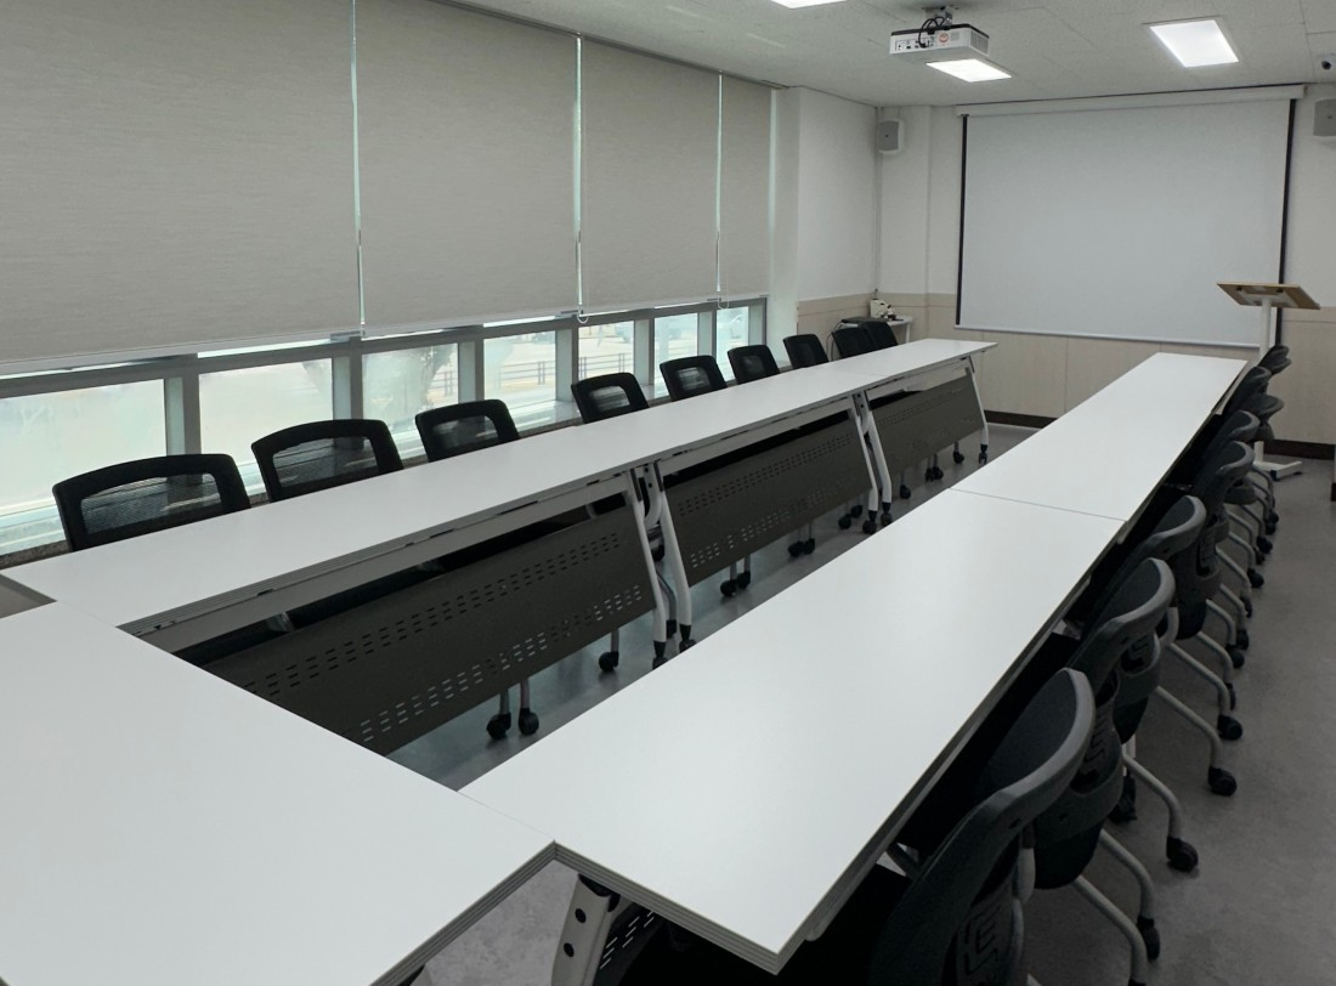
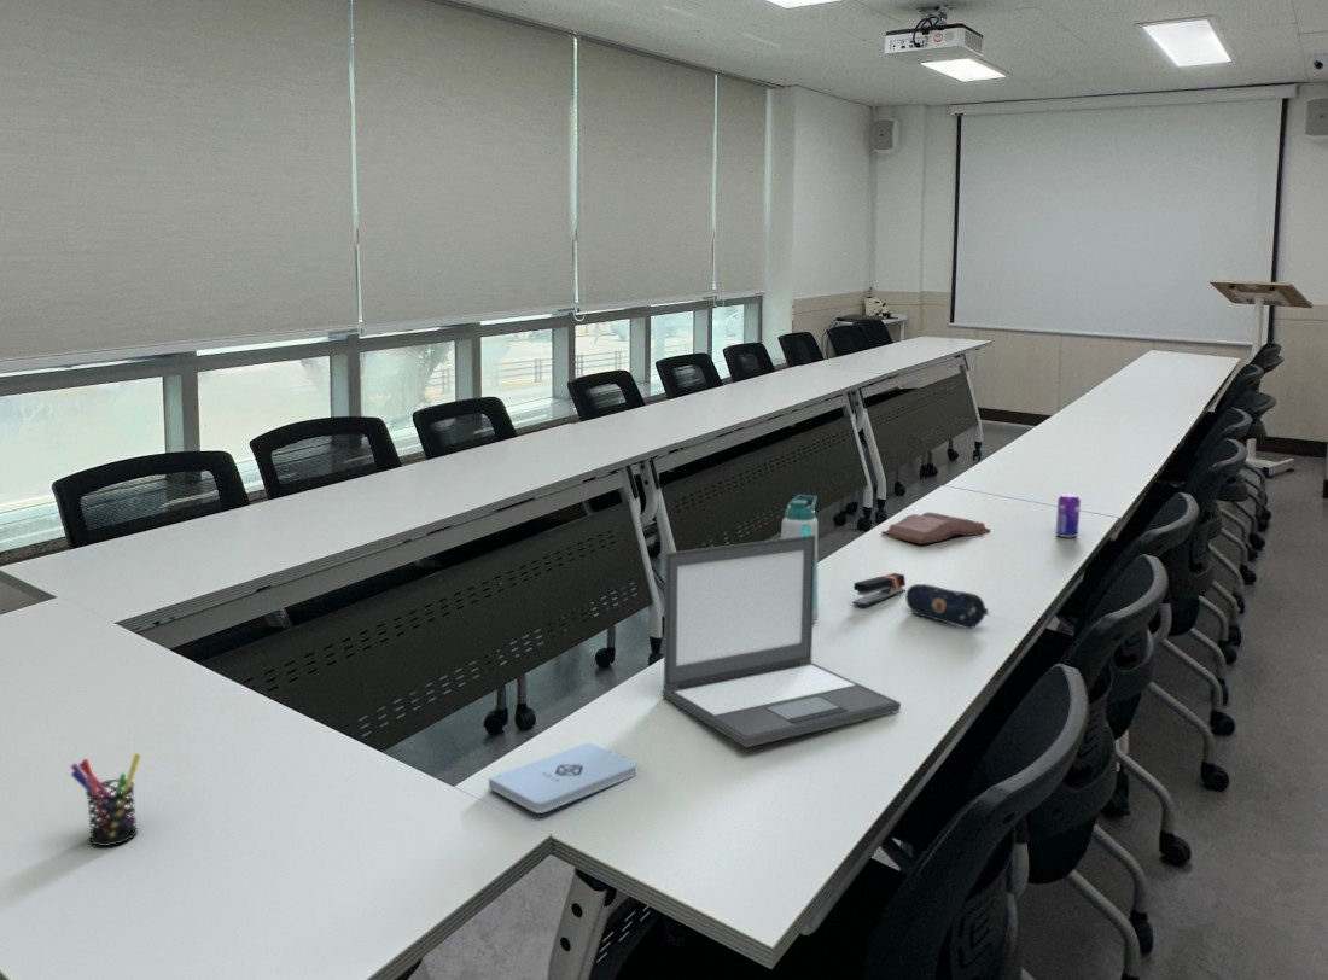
+ stapler [851,572,907,607]
+ beverage can [1055,492,1082,538]
+ water bottle [780,494,820,623]
+ laptop [660,535,902,748]
+ notepad [488,741,637,815]
+ pen holder [69,752,142,847]
+ pencil case [904,583,990,630]
+ hardback book [880,511,991,546]
